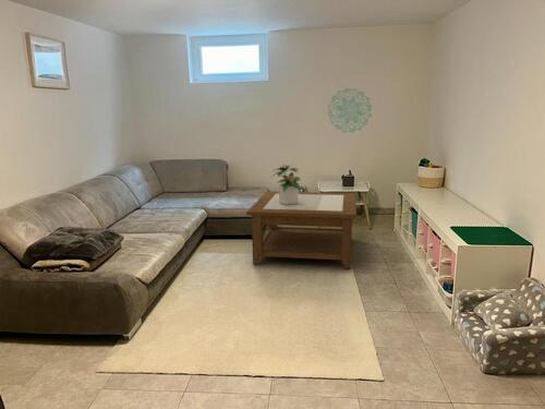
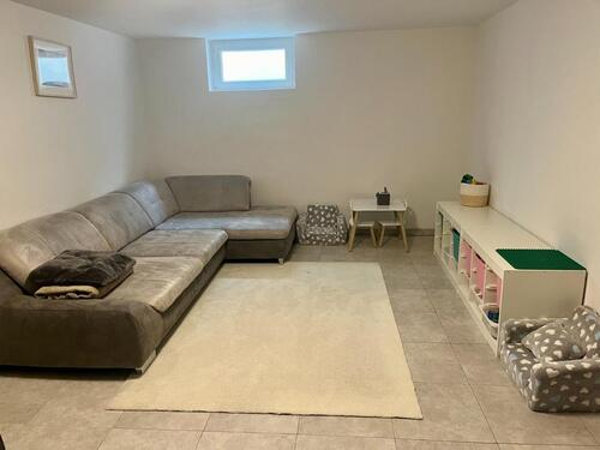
- wall decoration [327,87,373,134]
- coffee table [245,191,358,269]
- potted plant [268,163,302,205]
